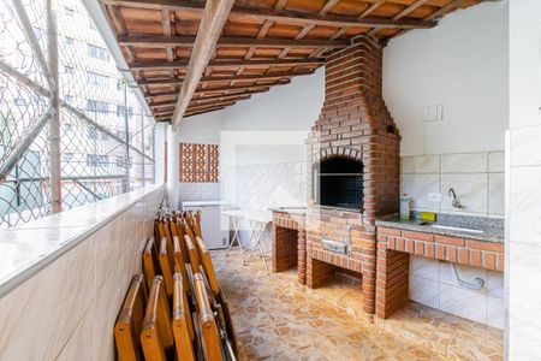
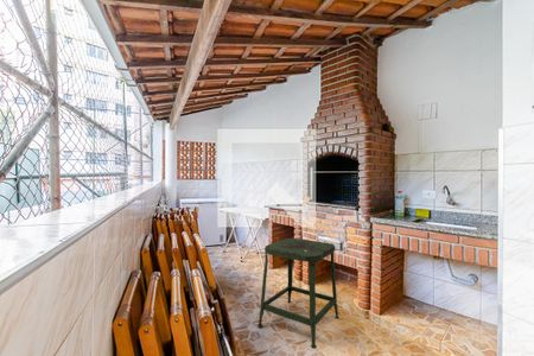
+ stool [256,237,341,350]
